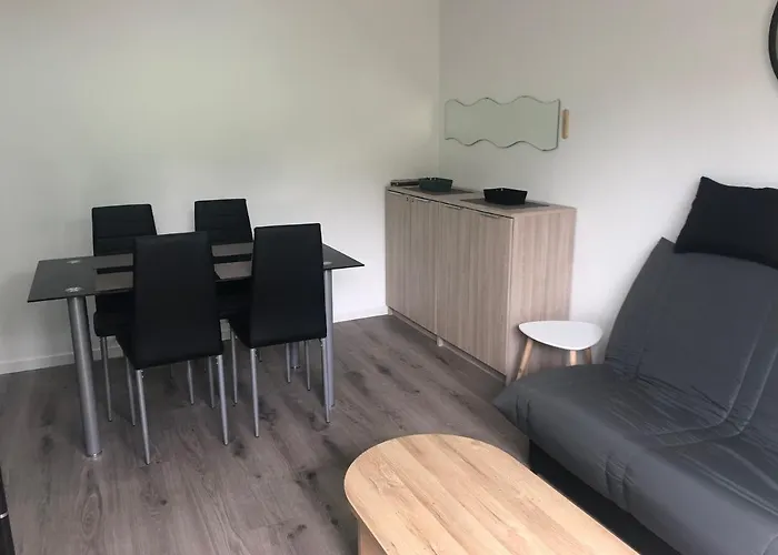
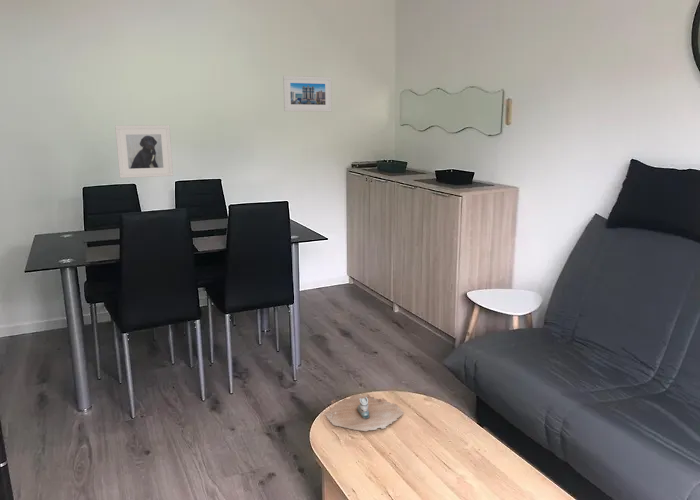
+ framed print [282,75,333,112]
+ shoe [323,391,405,432]
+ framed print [114,124,174,179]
